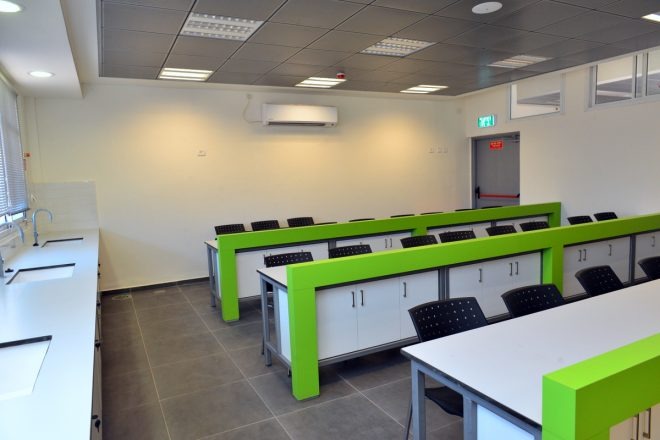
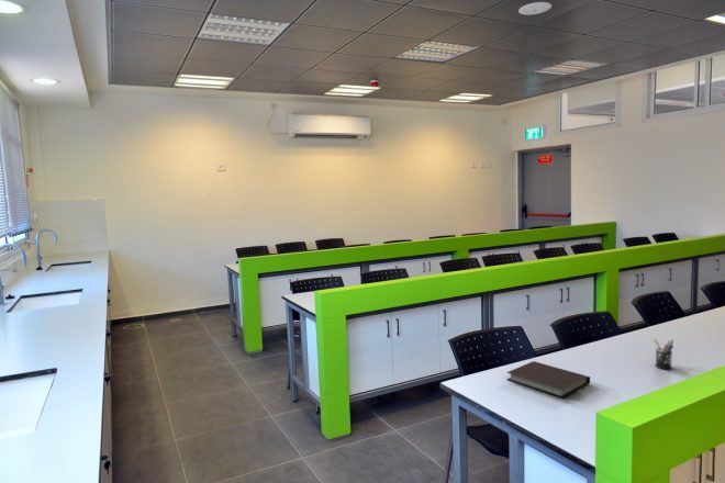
+ notebook [505,360,591,398]
+ pen holder [652,338,674,370]
